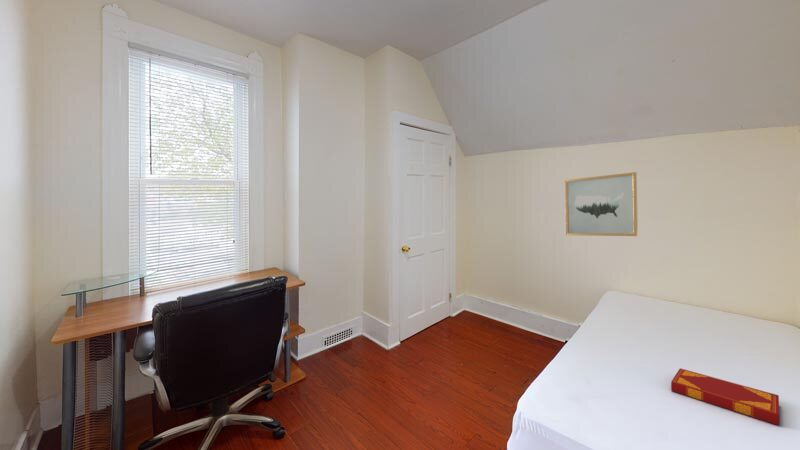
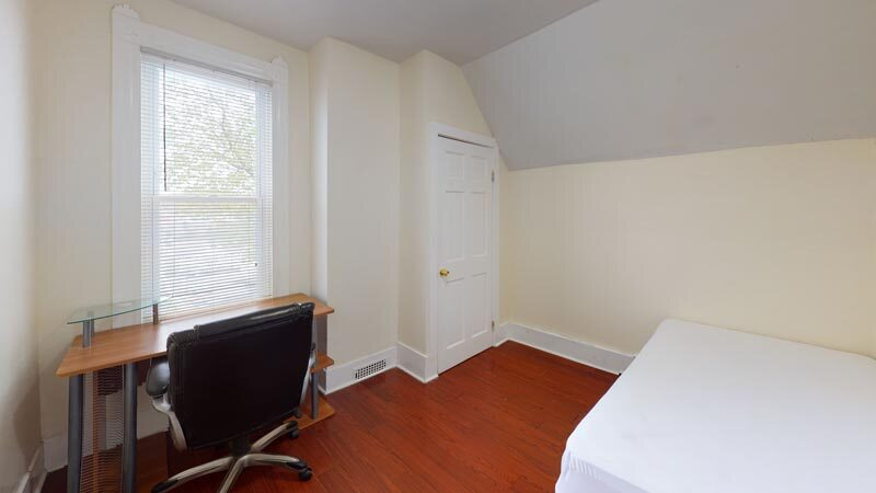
- wall art [564,171,639,237]
- hardback book [670,367,780,426]
